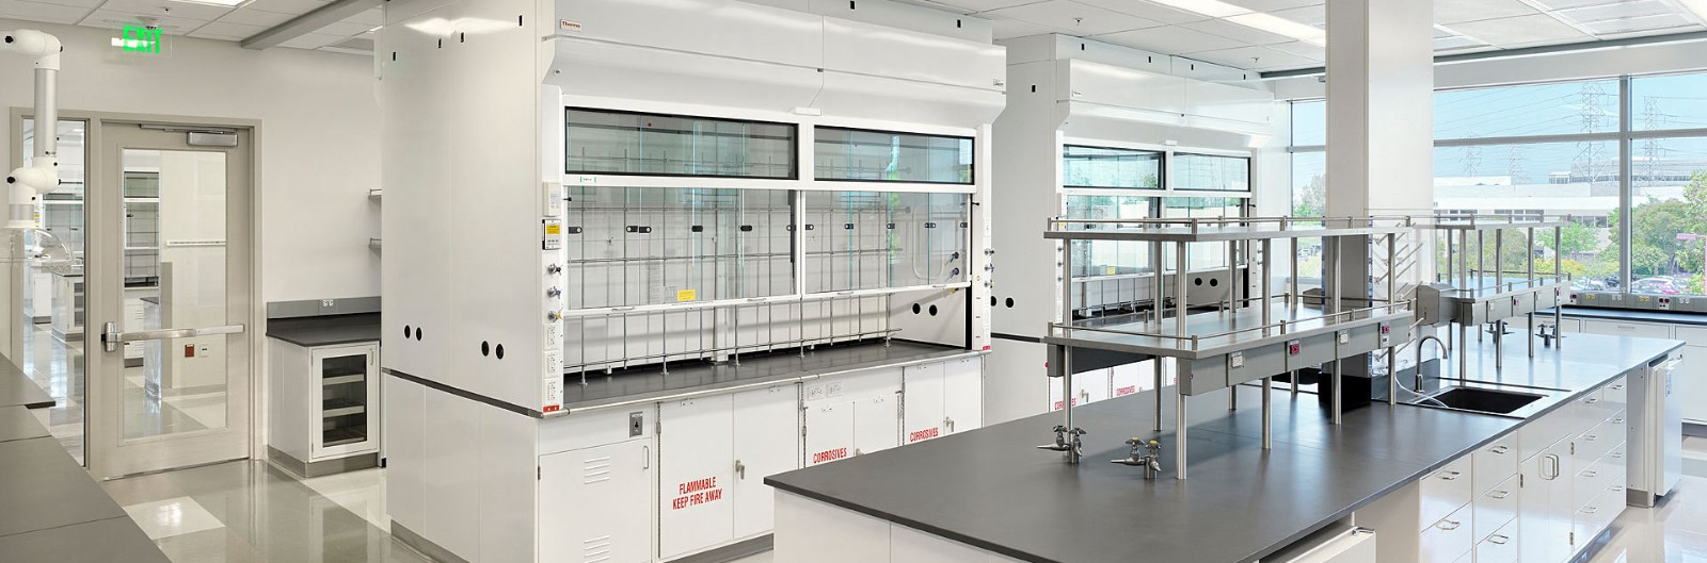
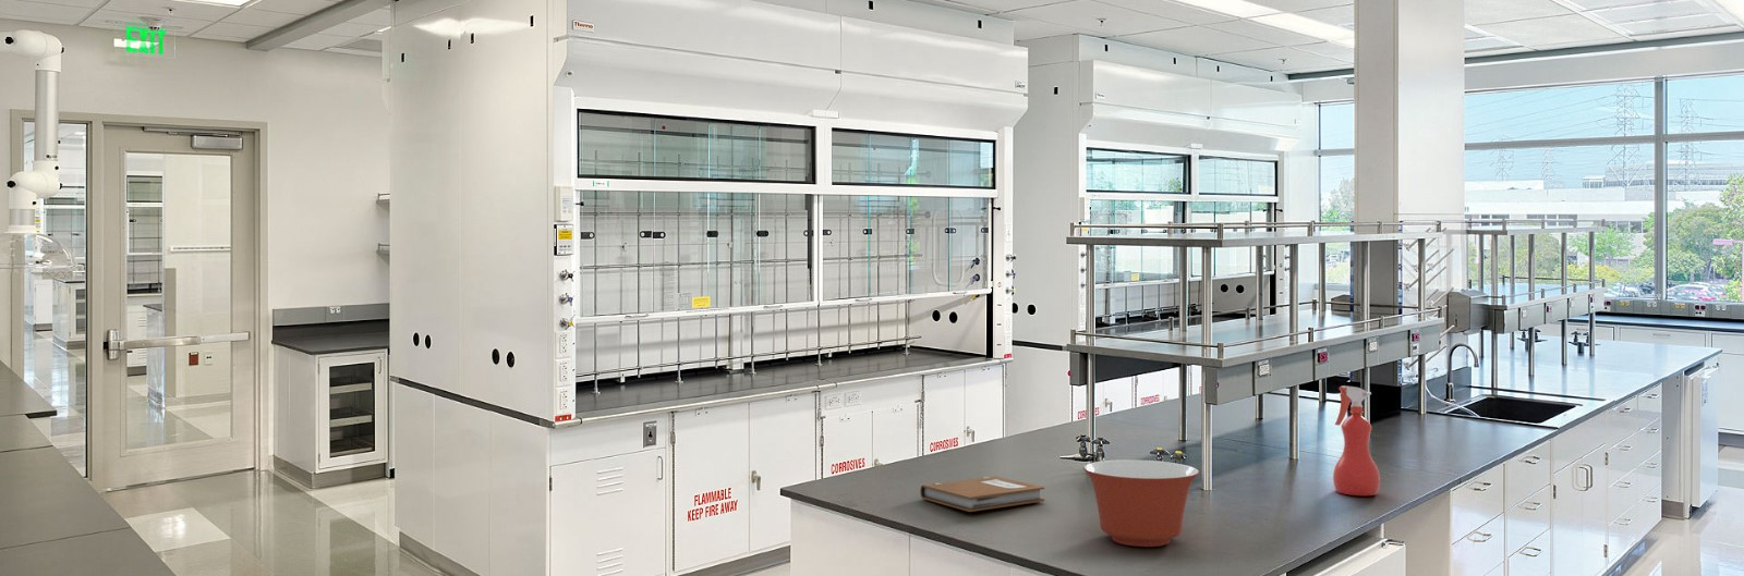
+ mixing bowl [1082,459,1200,548]
+ notebook [919,476,1046,513]
+ spray bottle [1332,385,1381,497]
